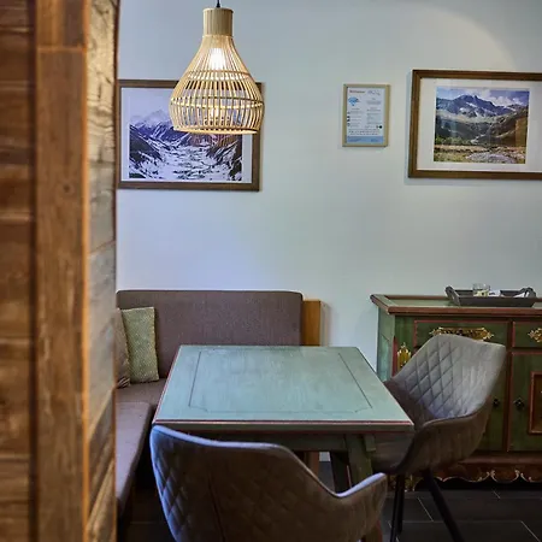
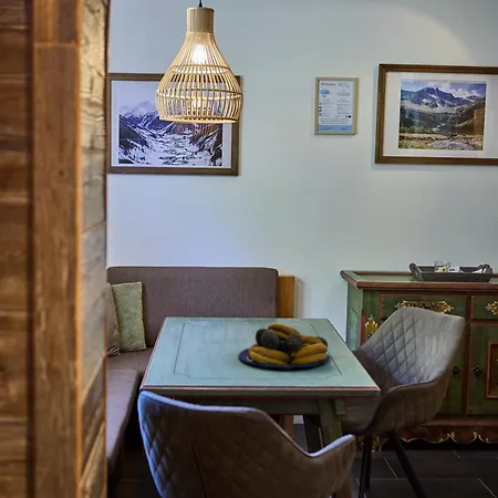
+ fruit bowl [237,322,331,370]
